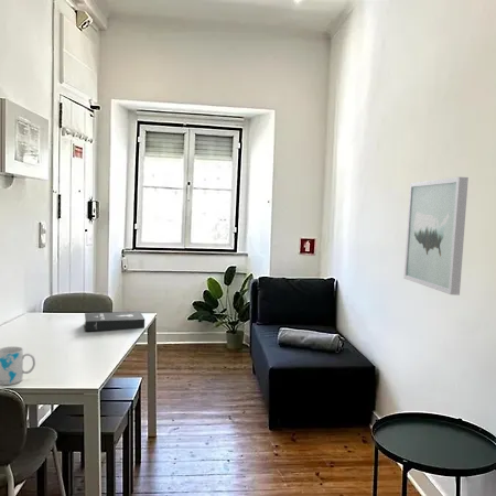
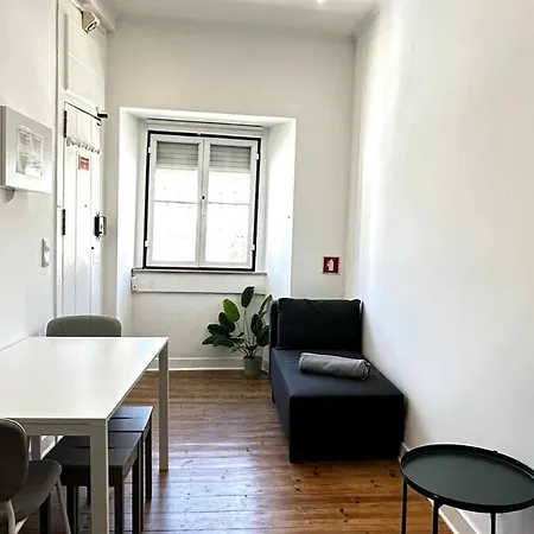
- wall art [402,176,470,296]
- mug [0,345,36,386]
- booklet [84,311,145,332]
